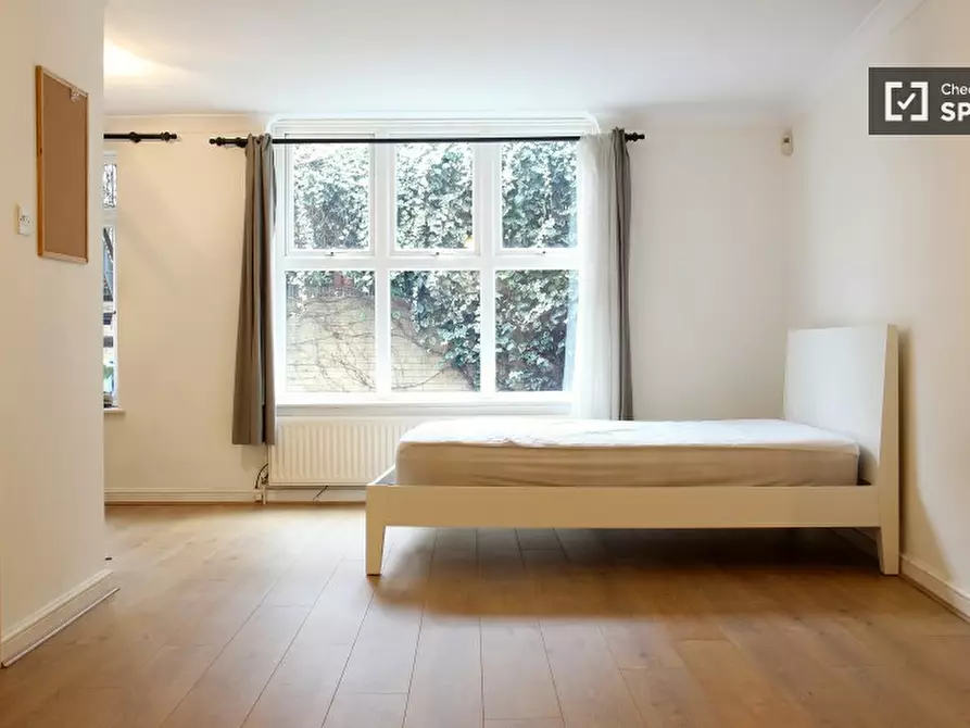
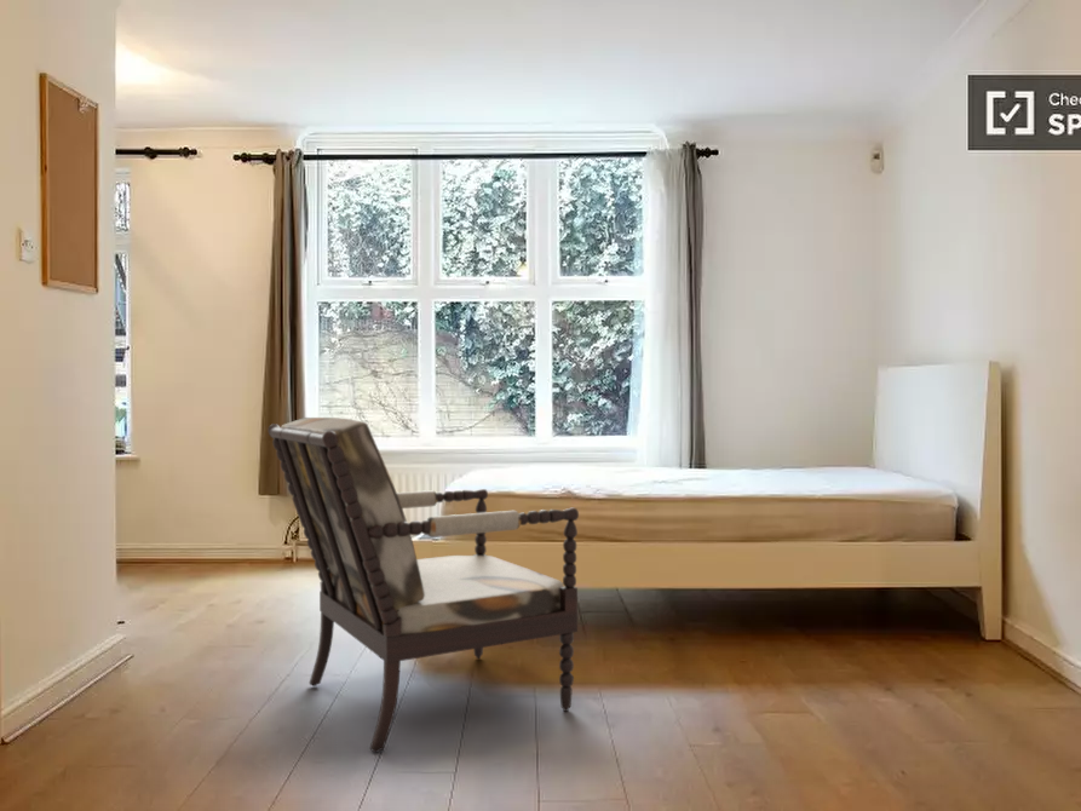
+ armchair [268,416,580,753]
